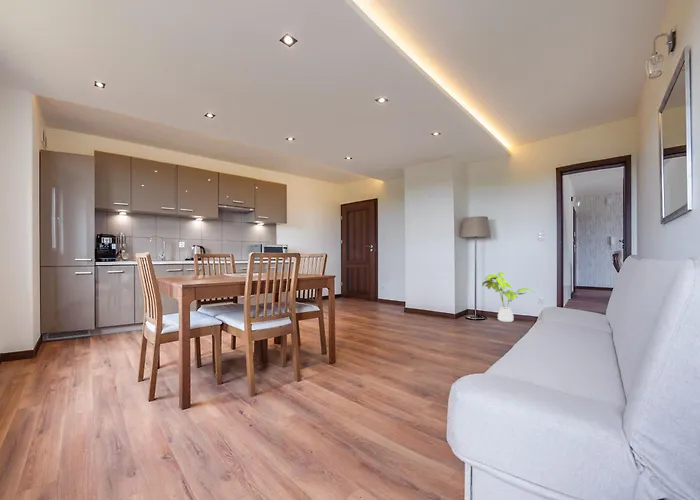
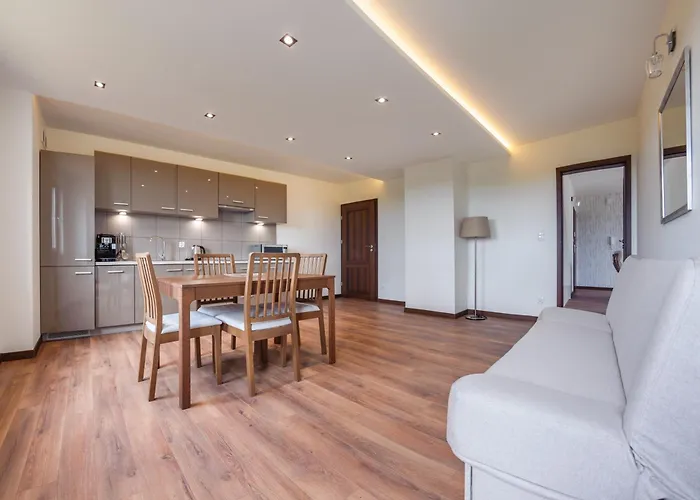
- house plant [481,271,535,323]
